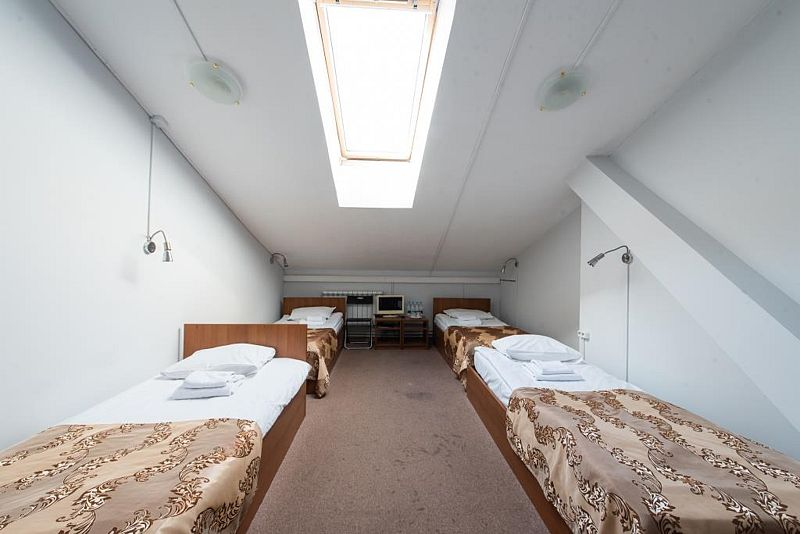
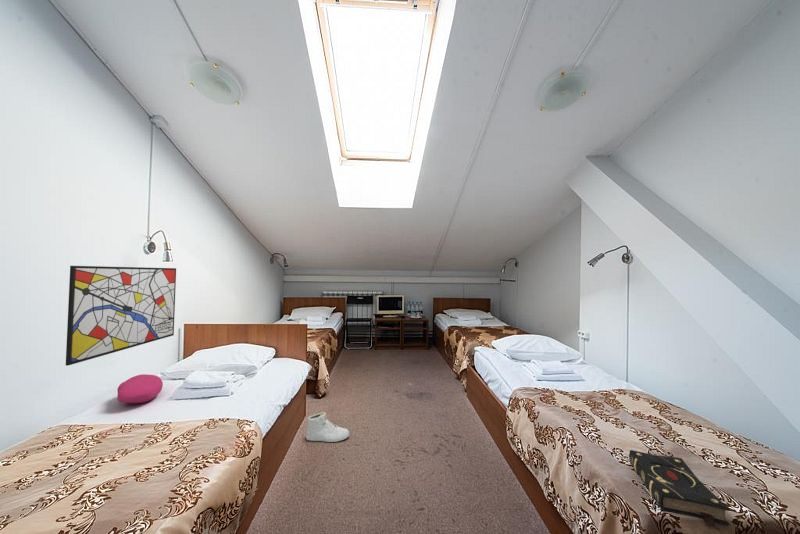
+ cushion [116,373,164,404]
+ sneaker [305,411,350,443]
+ book [628,449,730,530]
+ wall art [65,265,177,367]
